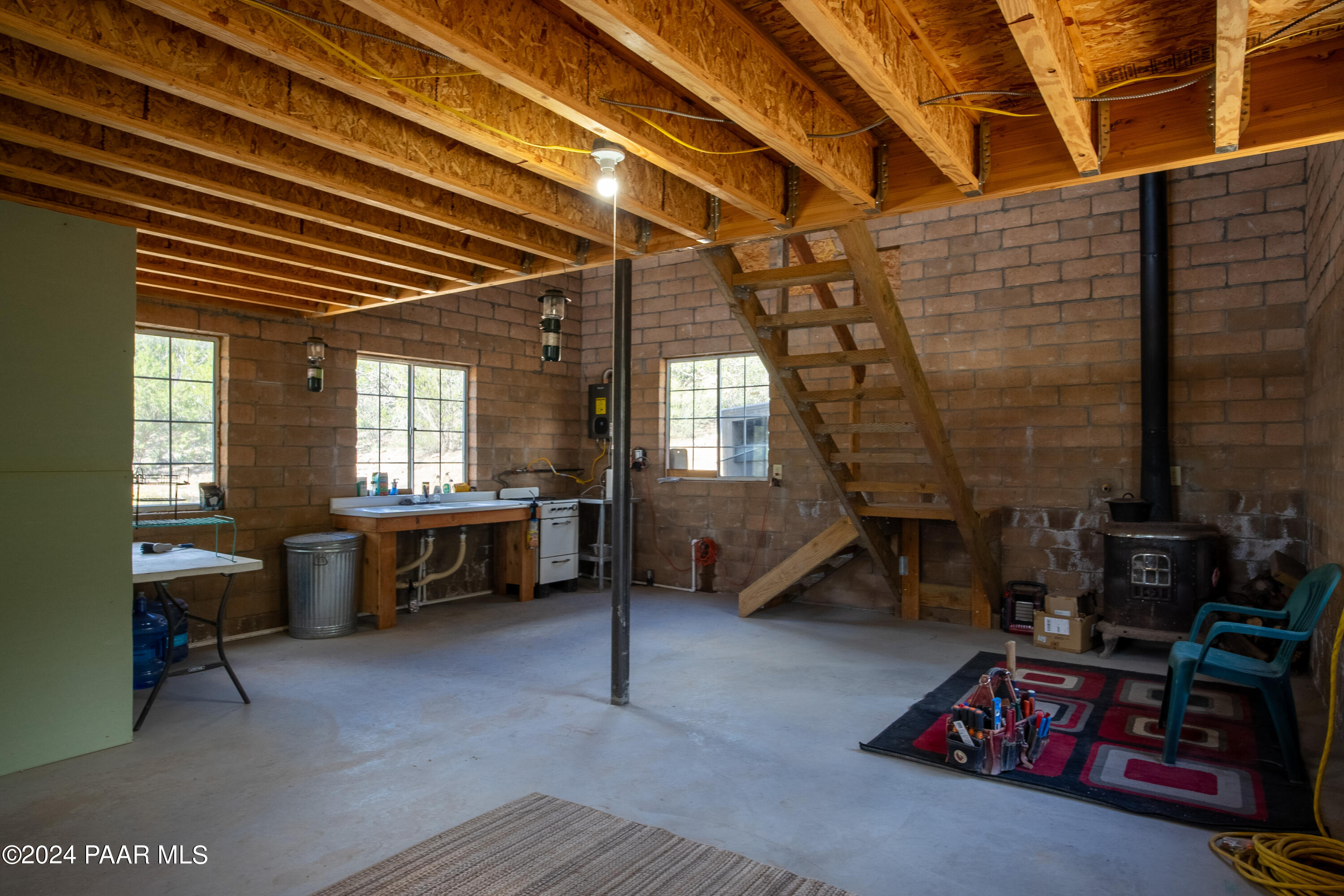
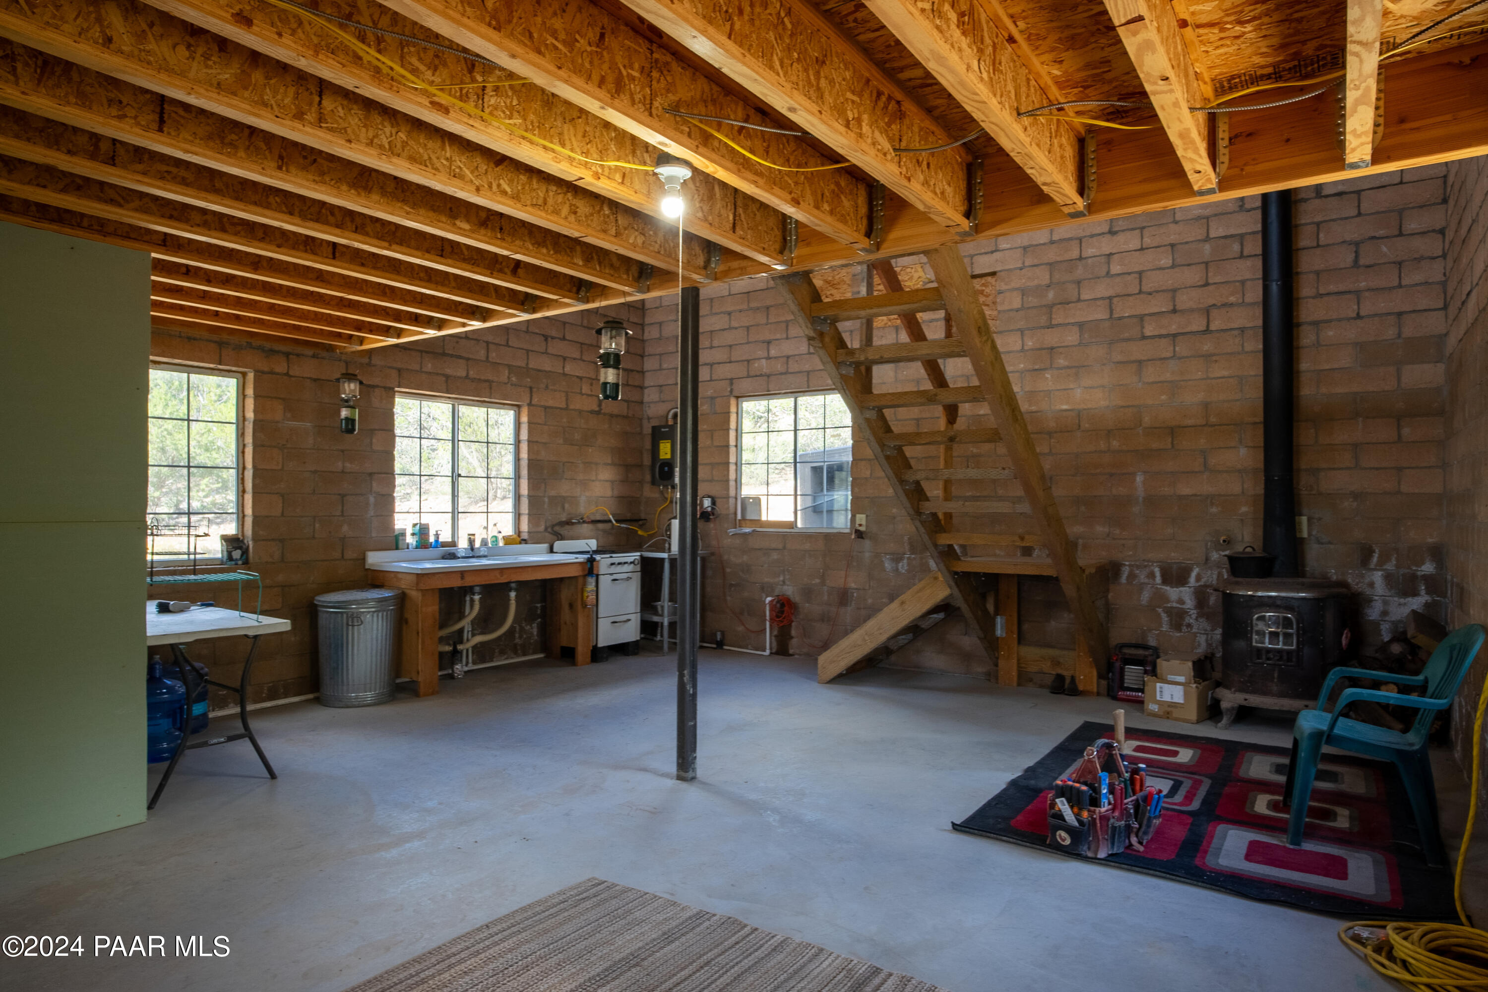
+ boots [1048,672,1083,695]
